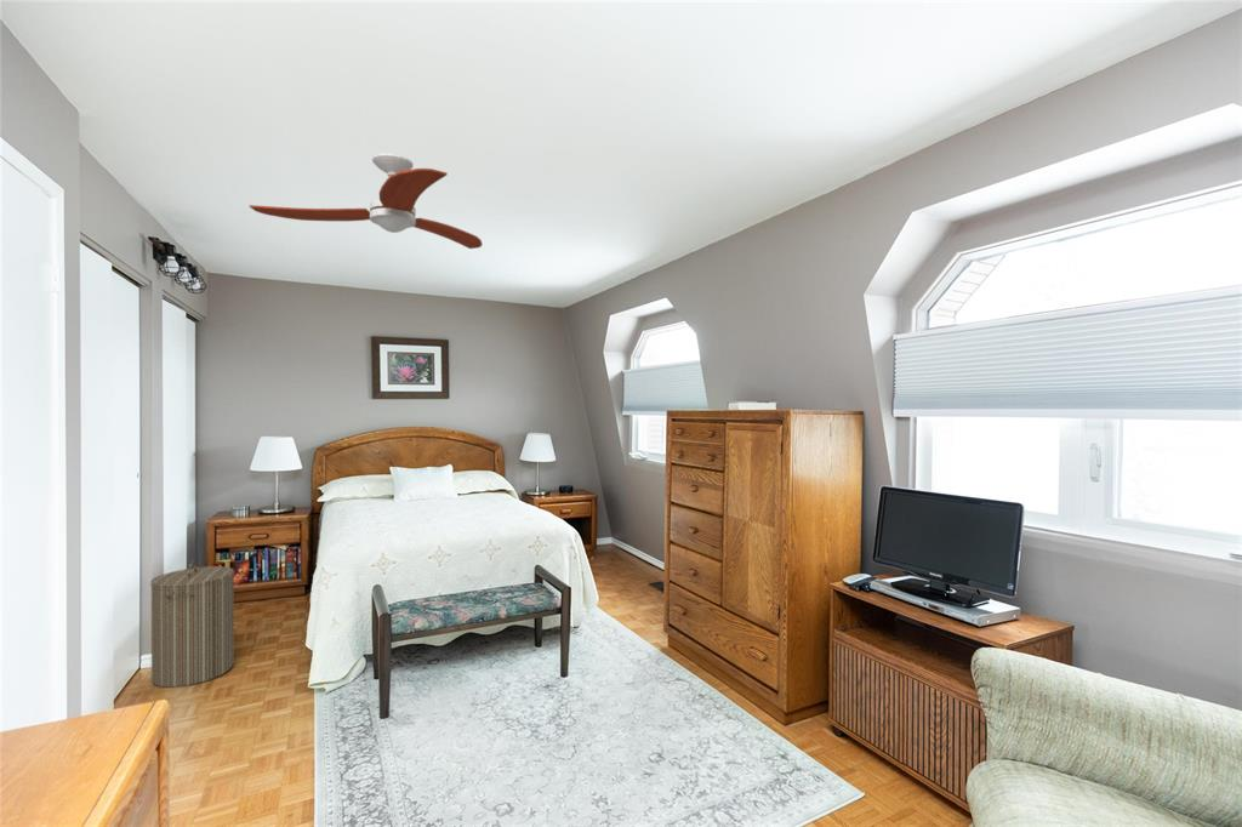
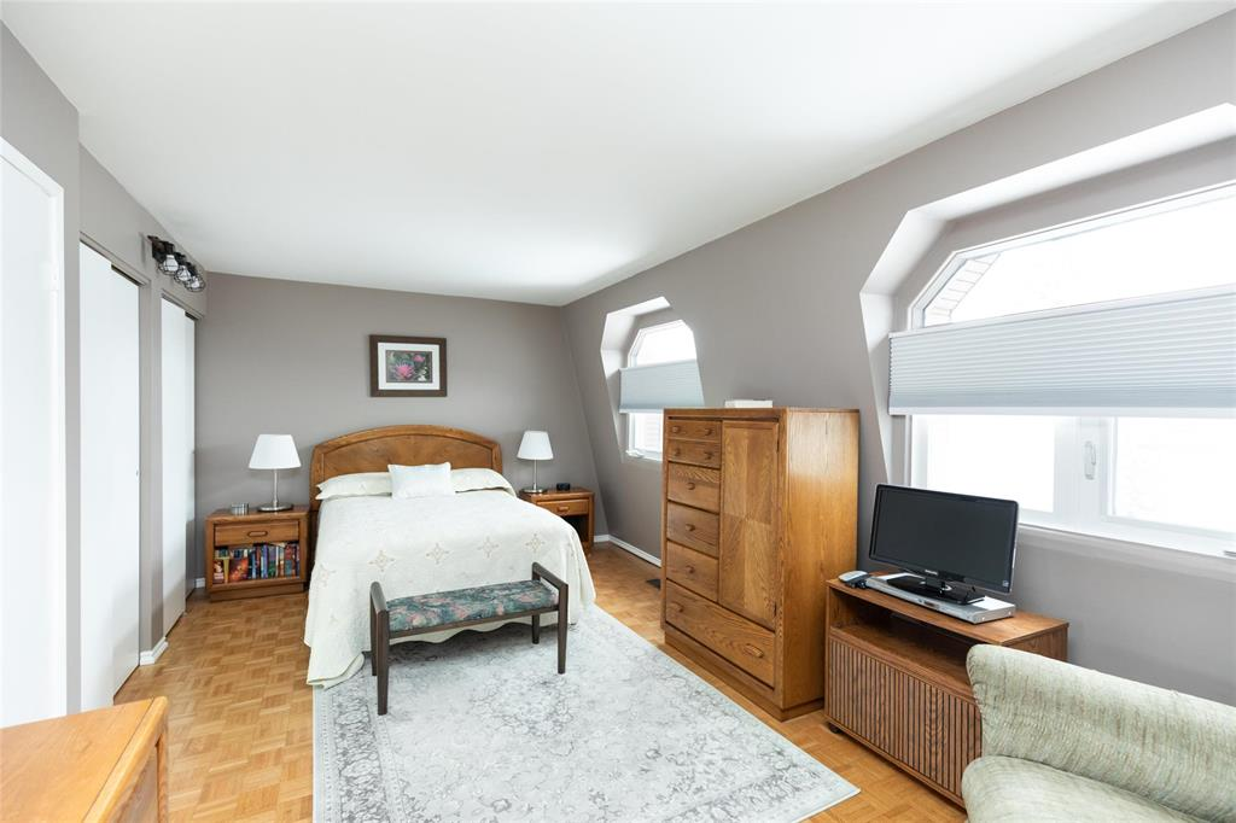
- ceiling fan [249,152,483,250]
- laundry hamper [149,558,235,689]
